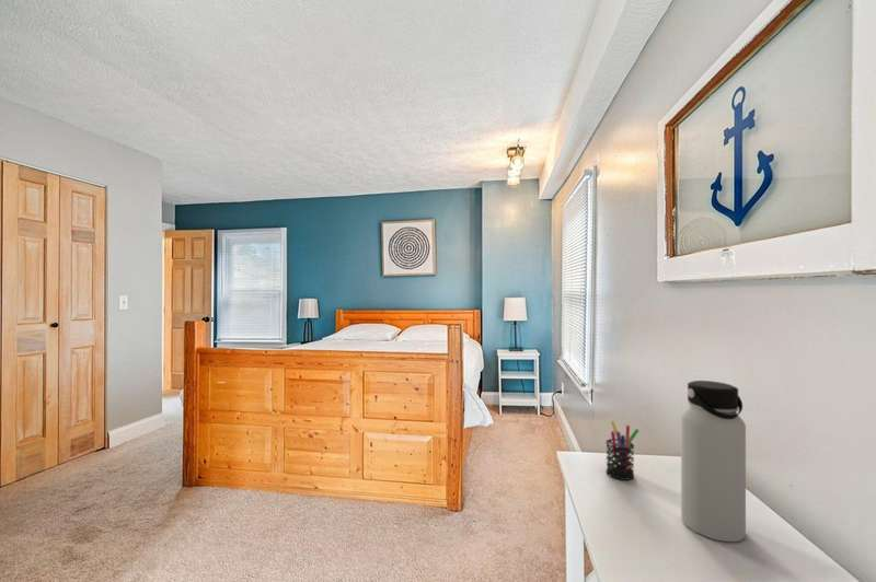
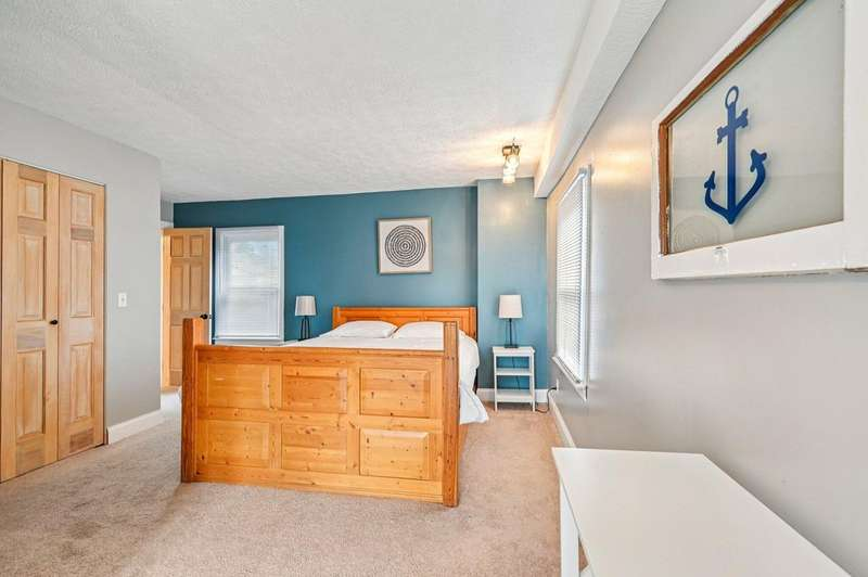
- pen holder [604,420,641,481]
- water bottle [680,380,747,543]
